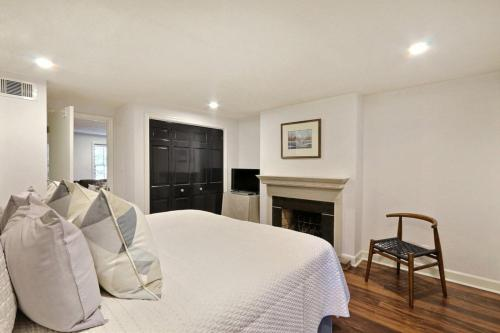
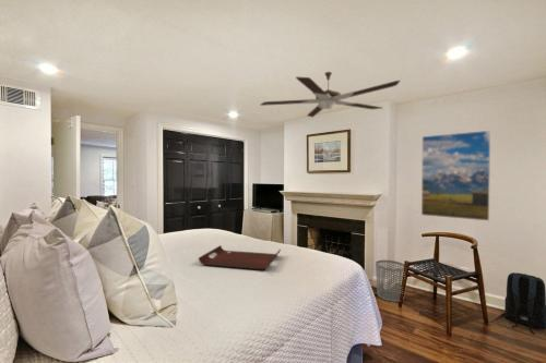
+ waste bin [375,259,406,303]
+ ceiling fan [260,71,401,118]
+ serving tray [198,244,282,270]
+ backpack [503,271,546,335]
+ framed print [420,130,491,222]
